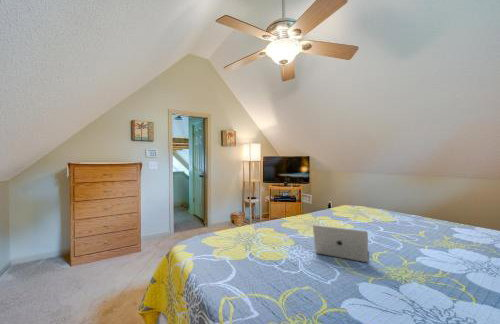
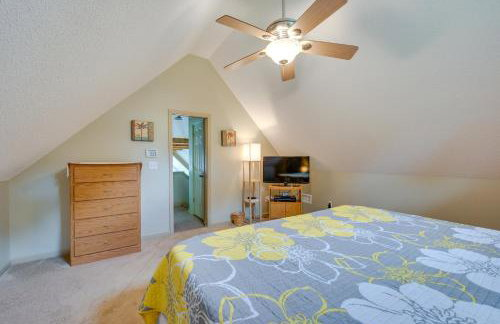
- laptop [312,224,369,263]
